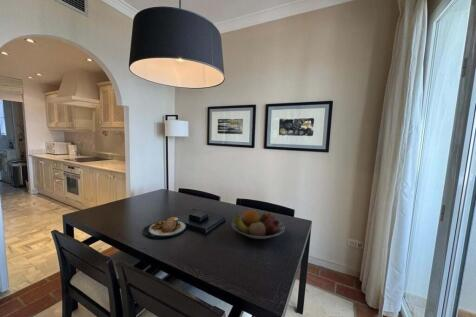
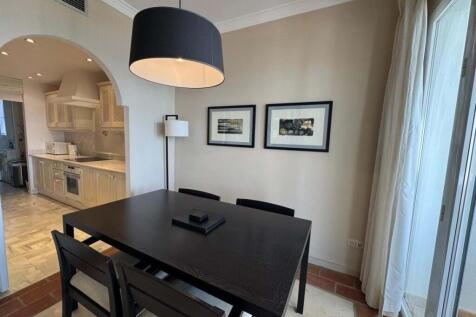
- plate [142,216,188,239]
- fruit bowl [231,209,286,240]
